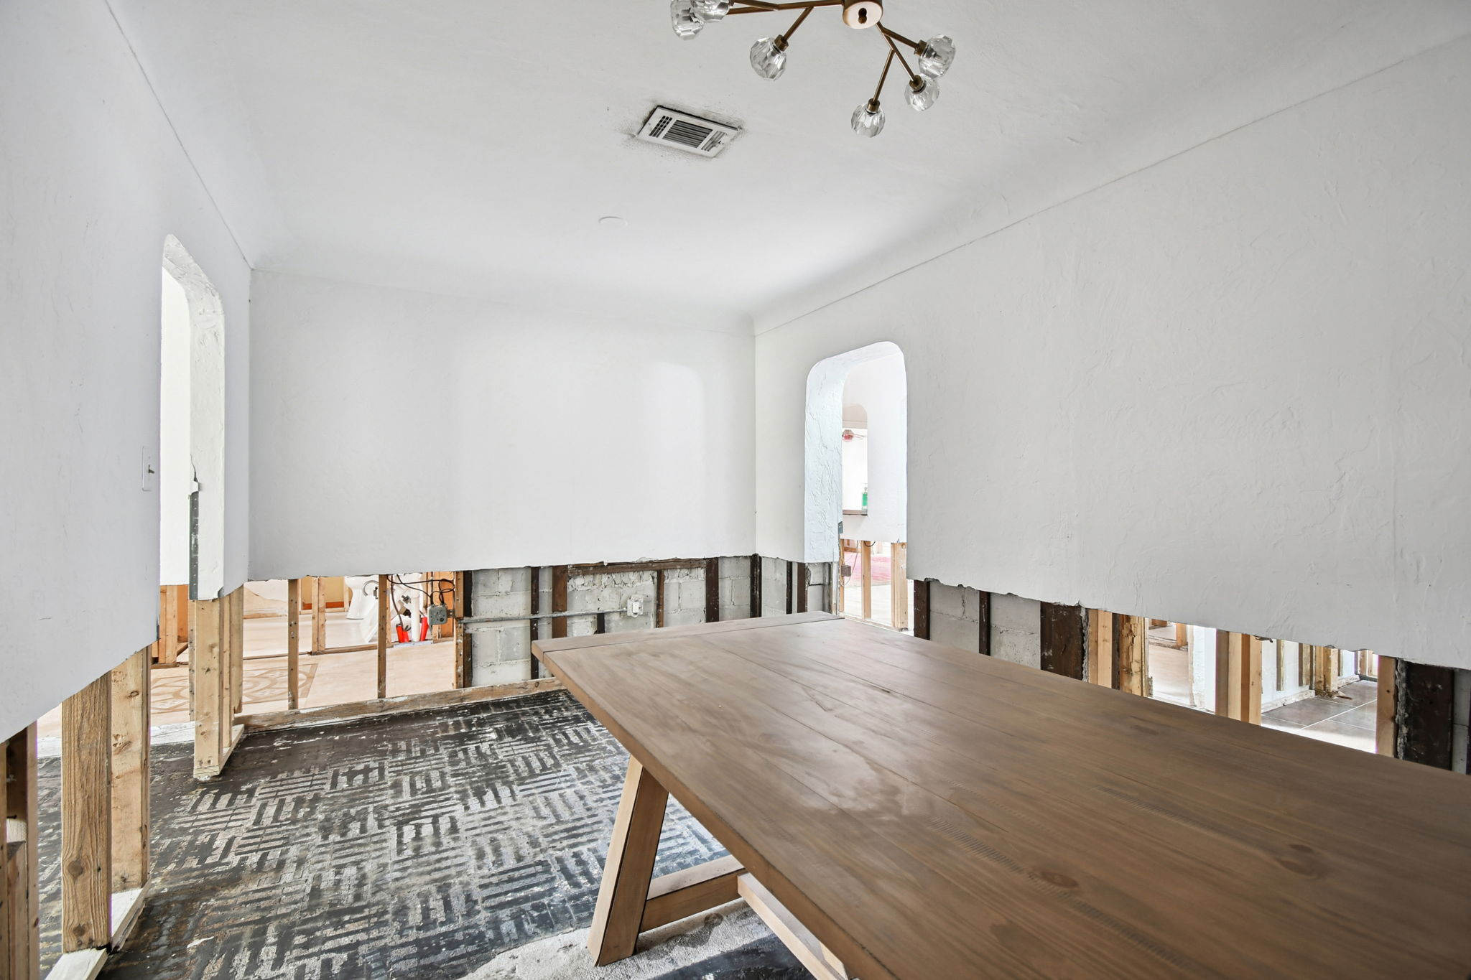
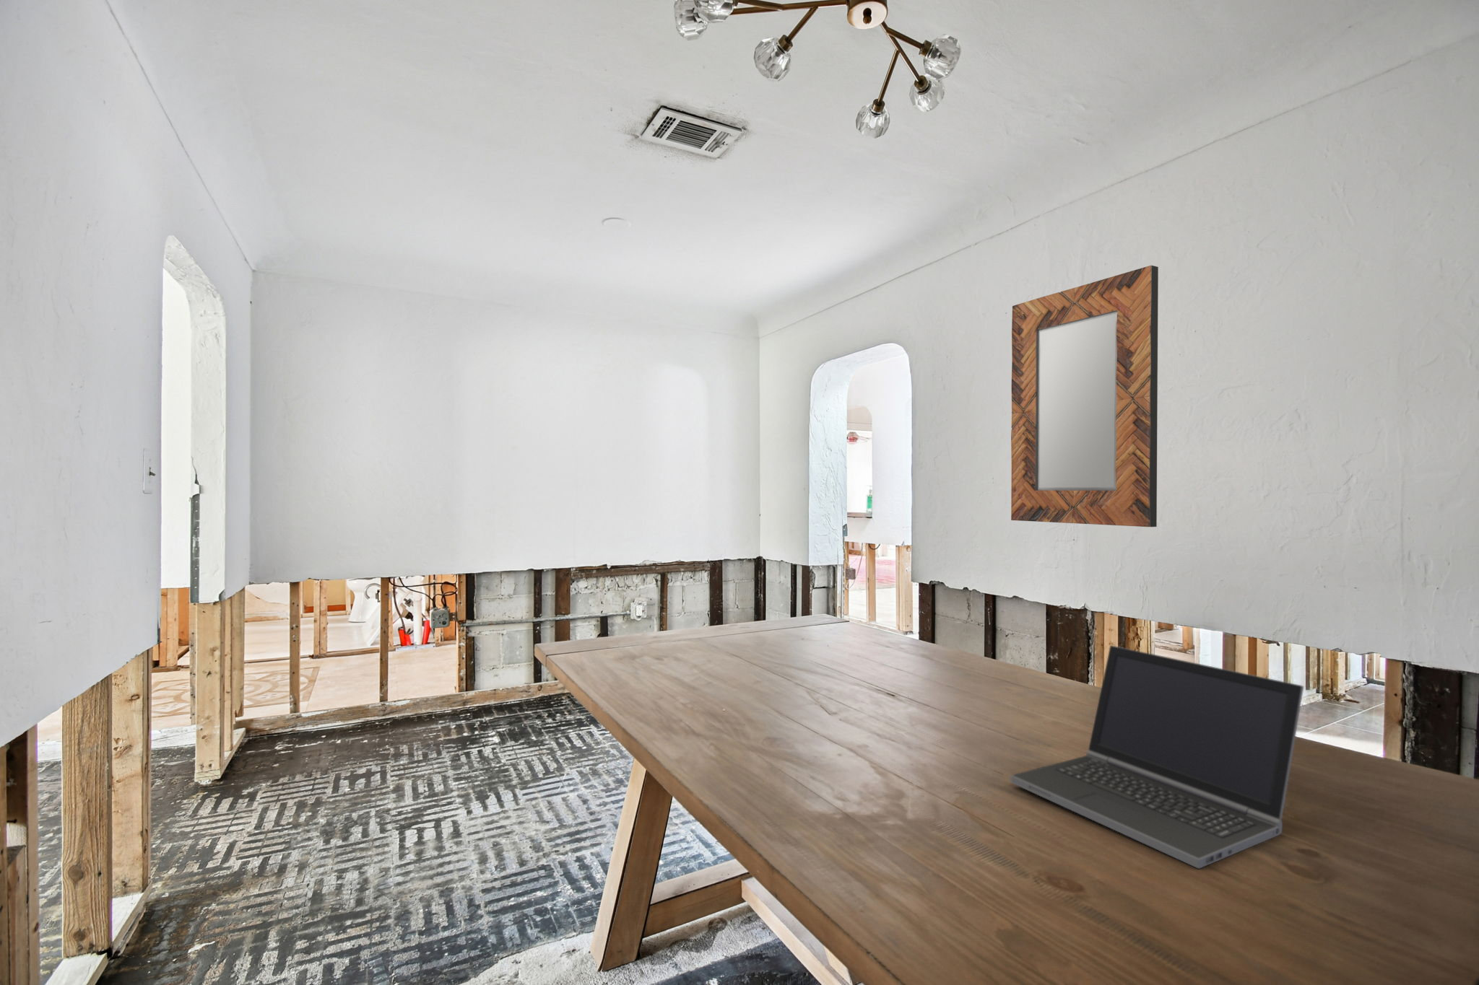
+ laptop computer [1011,644,1304,870]
+ home mirror [1011,265,1159,528]
